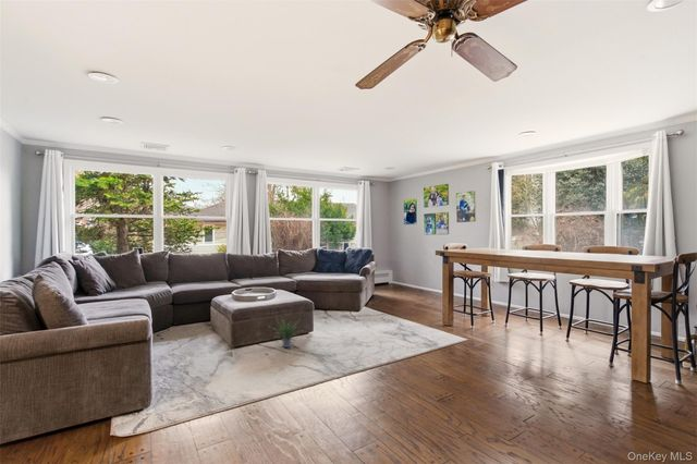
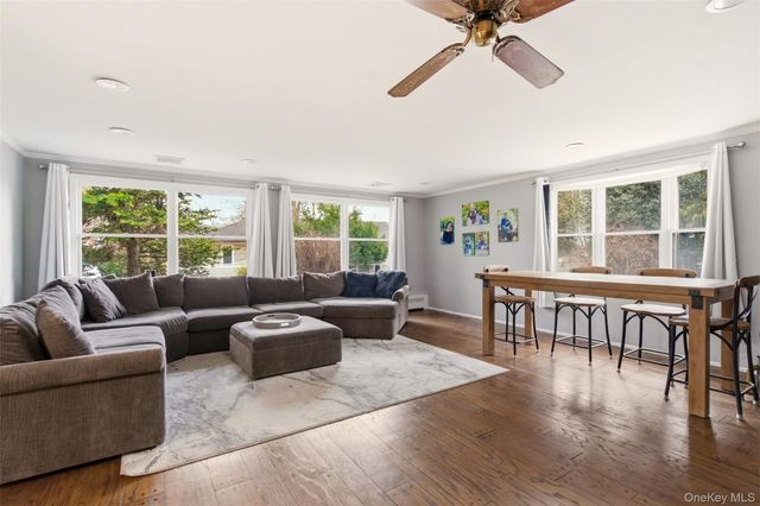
- potted plant [269,316,303,349]
